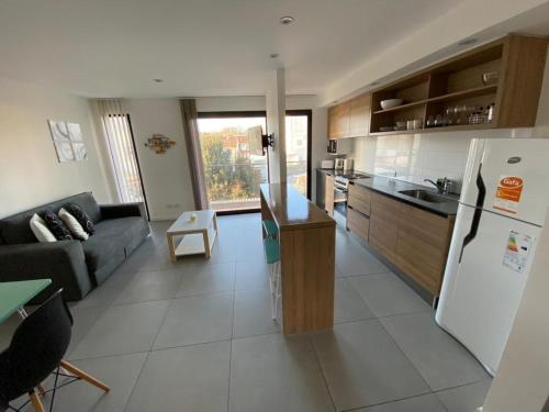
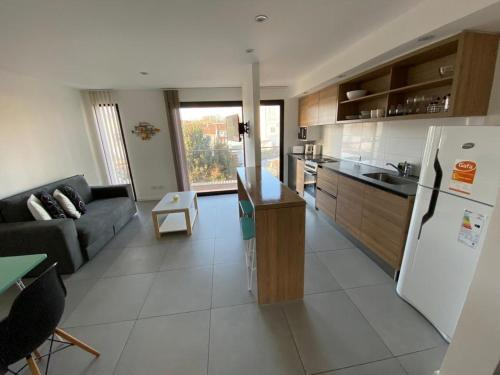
- wall art [46,119,89,164]
